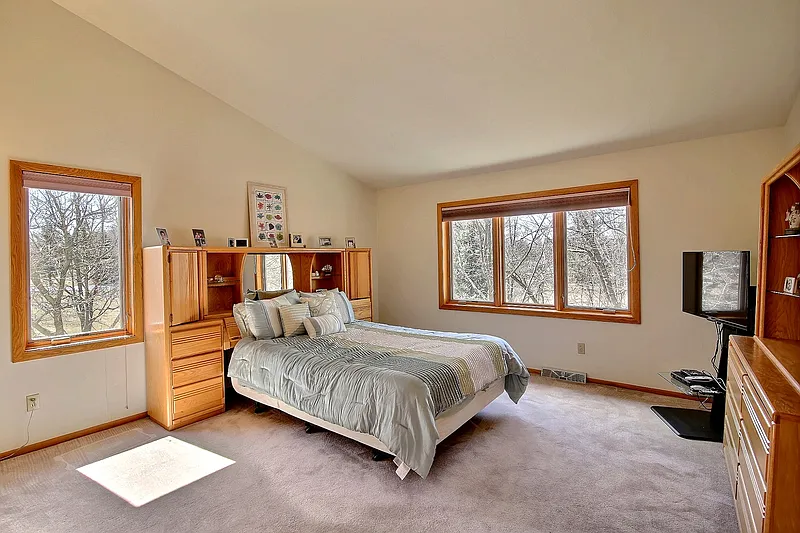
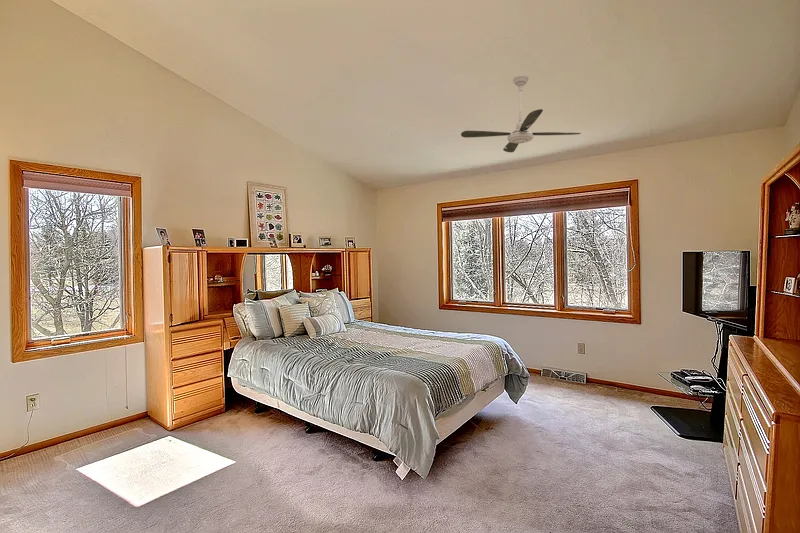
+ ceiling fan [460,74,582,153]
